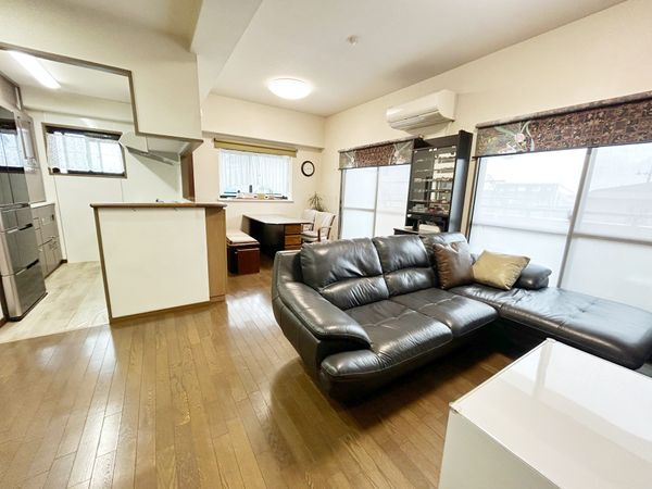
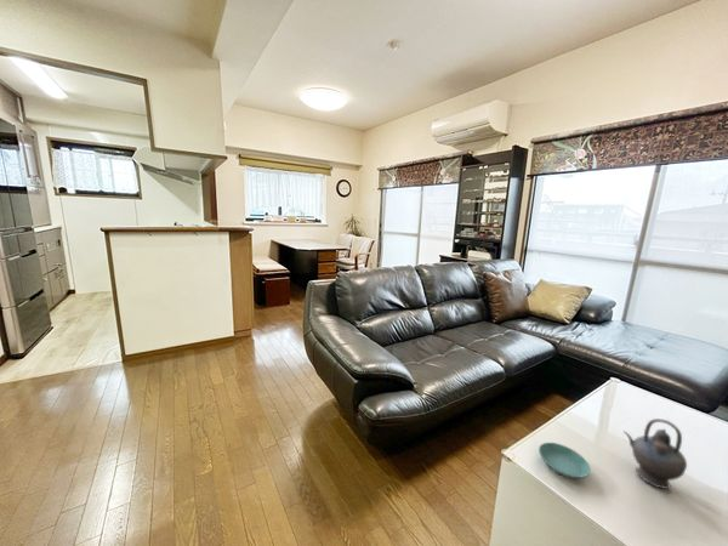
+ saucer [538,442,592,479]
+ teapot [622,417,688,490]
